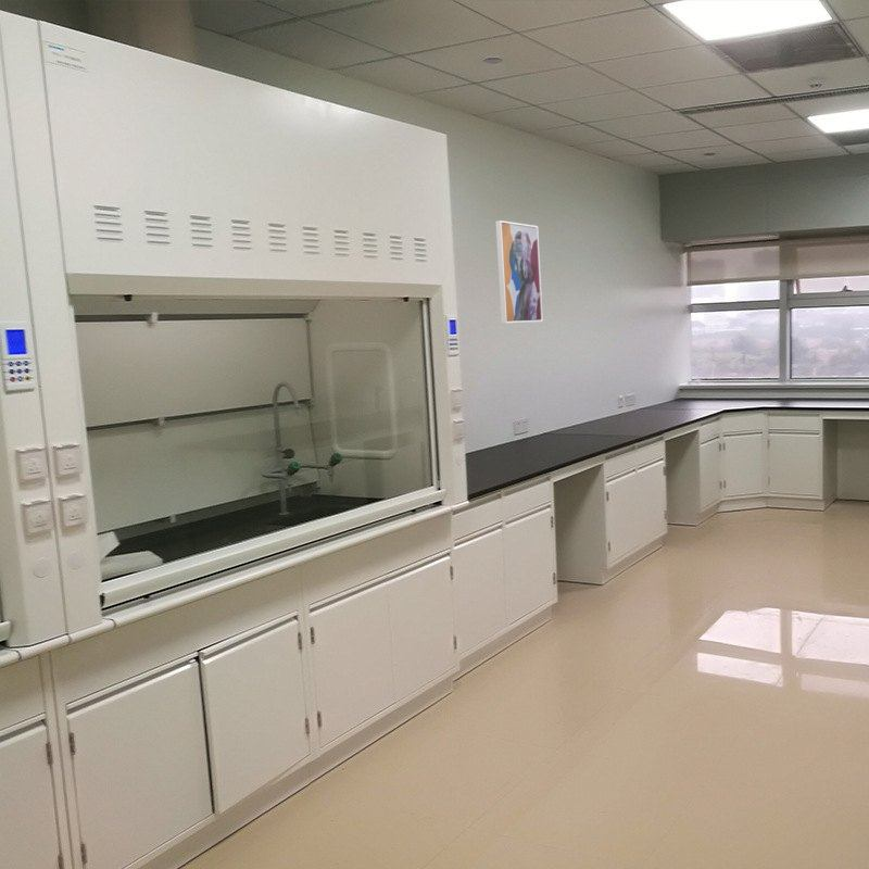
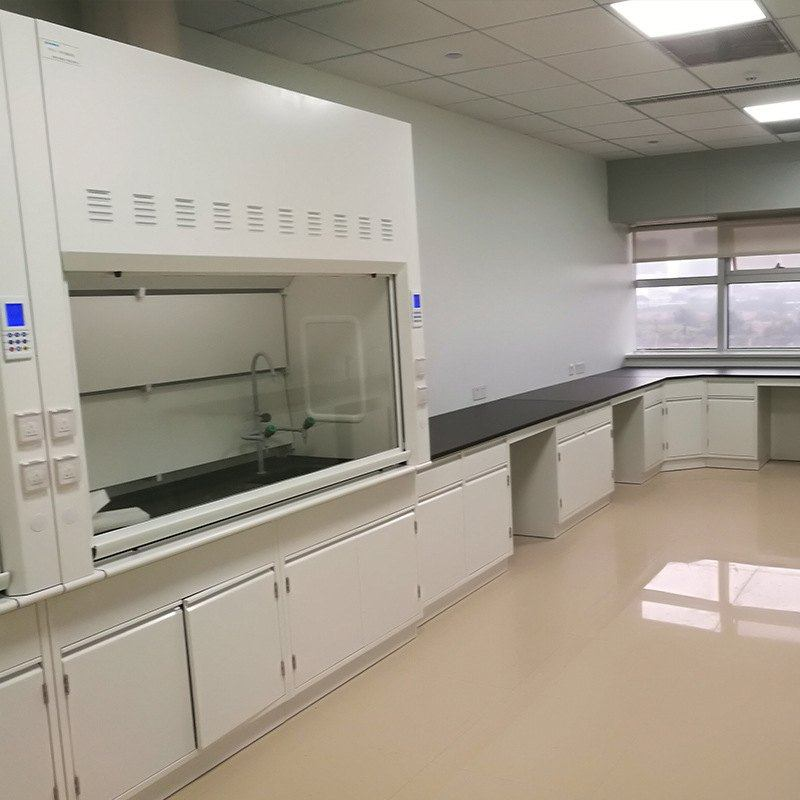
- wall art [495,219,544,325]
